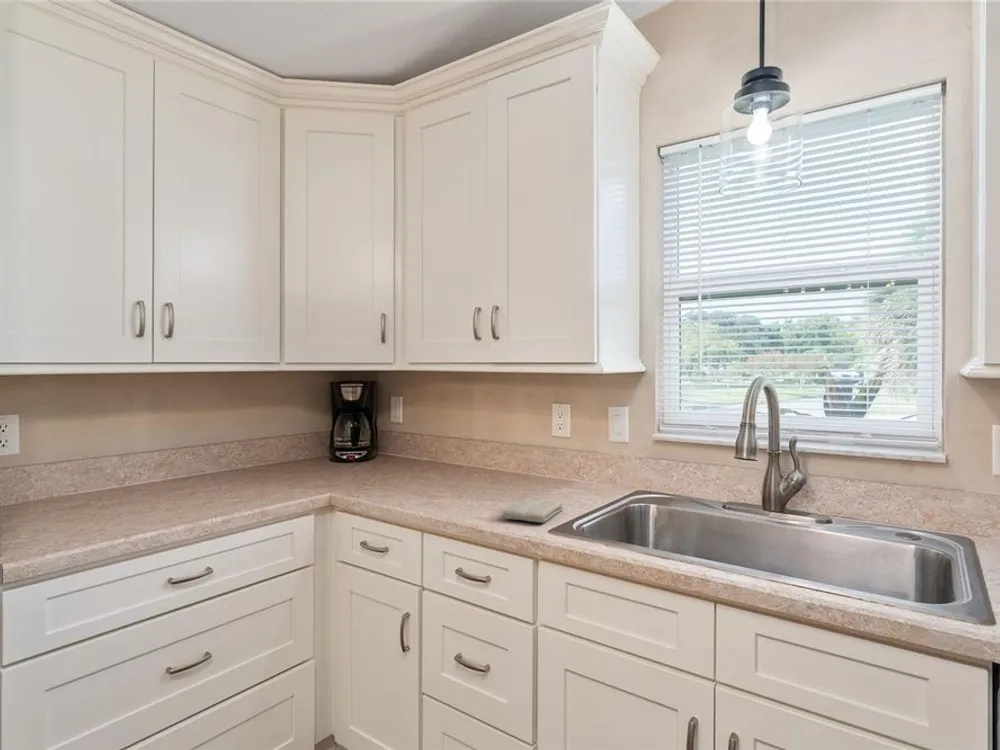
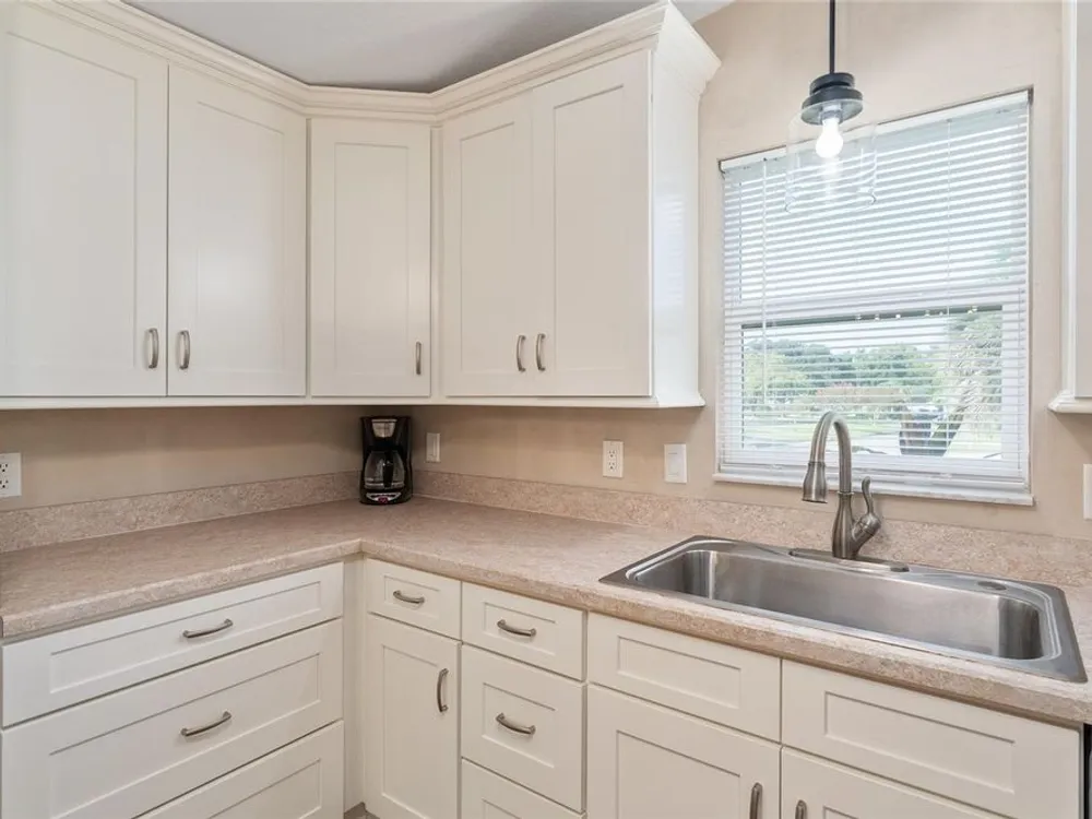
- washcloth [502,497,564,524]
